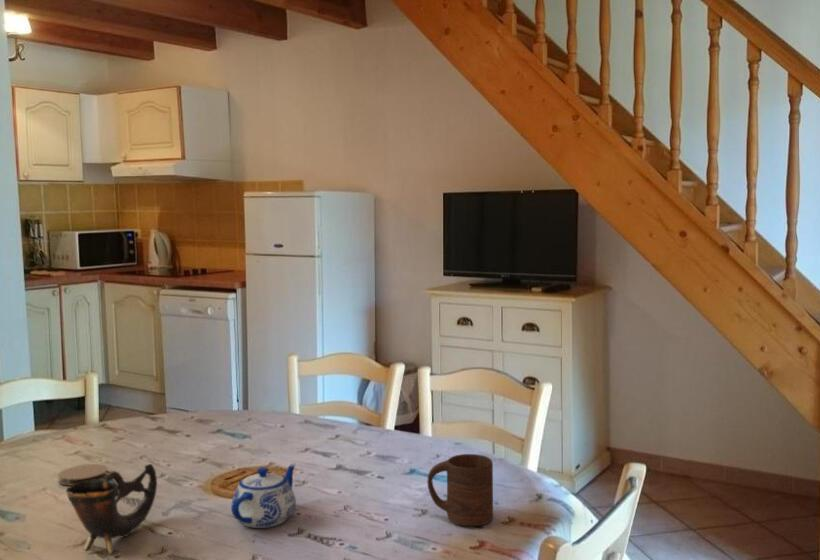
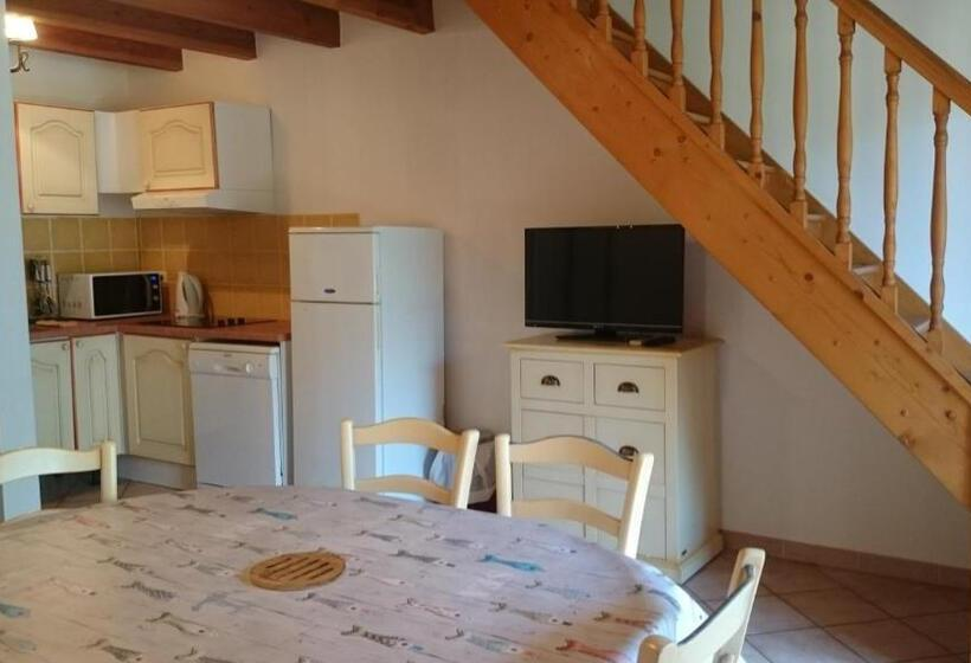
- cup [426,453,494,527]
- teapot [230,462,297,529]
- coaster [57,463,109,486]
- cup [65,463,158,556]
